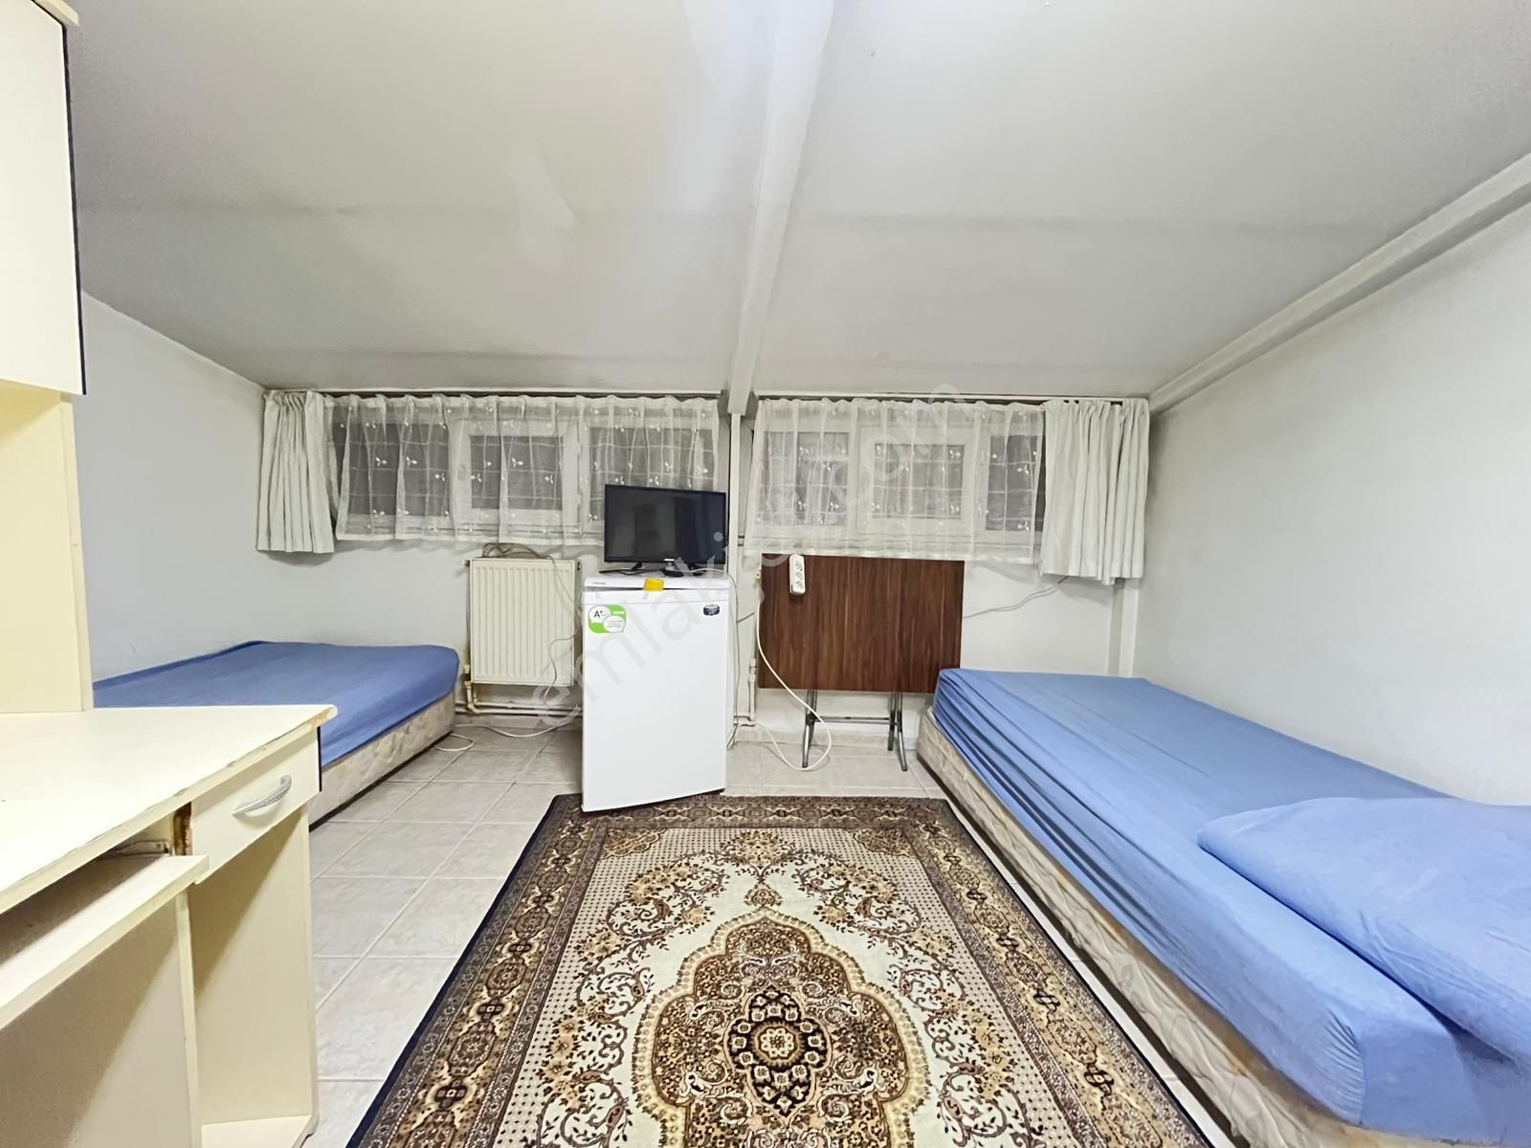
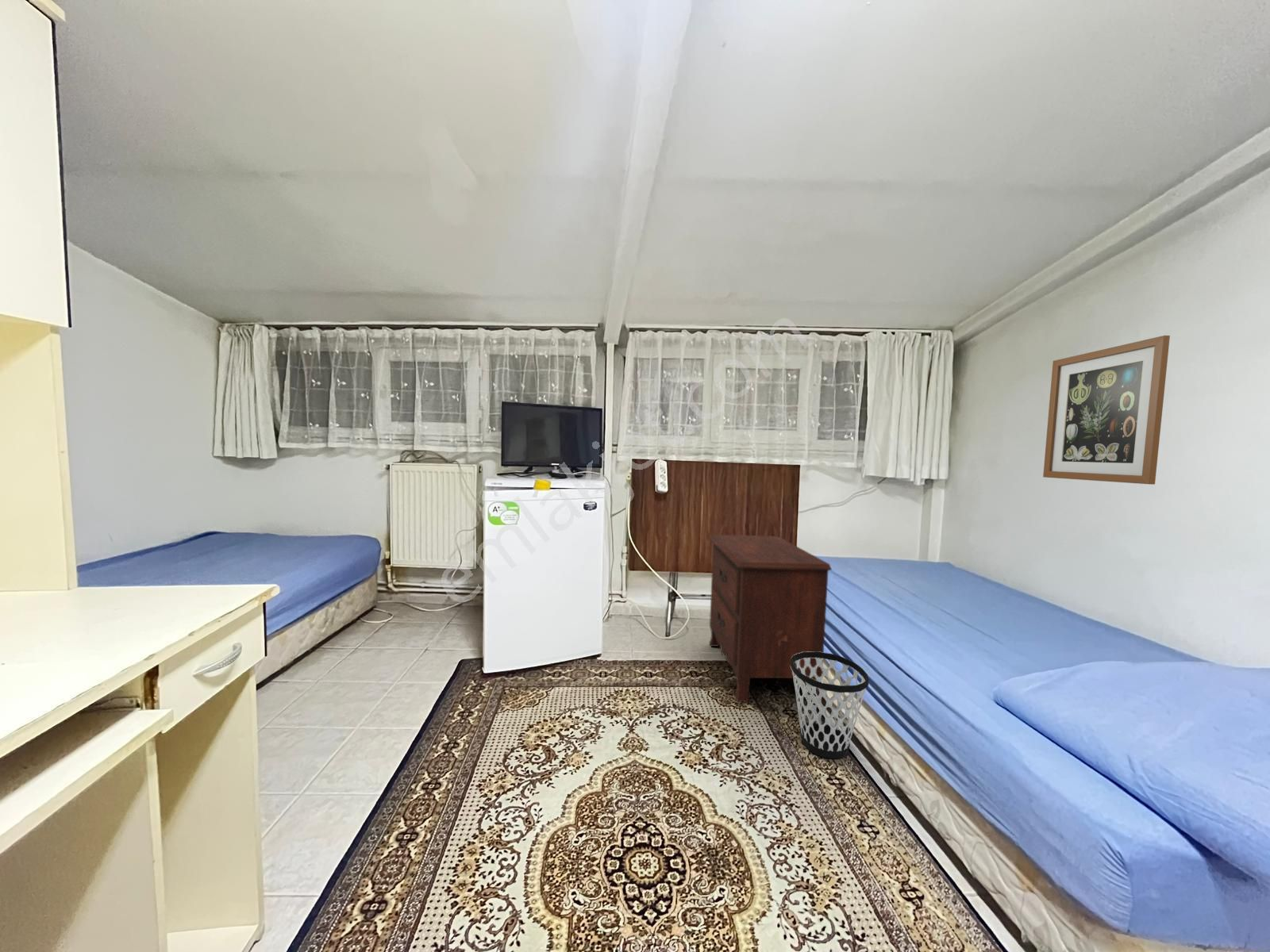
+ wastebasket [791,652,870,759]
+ wall art [1042,335,1171,486]
+ nightstand [707,534,833,703]
